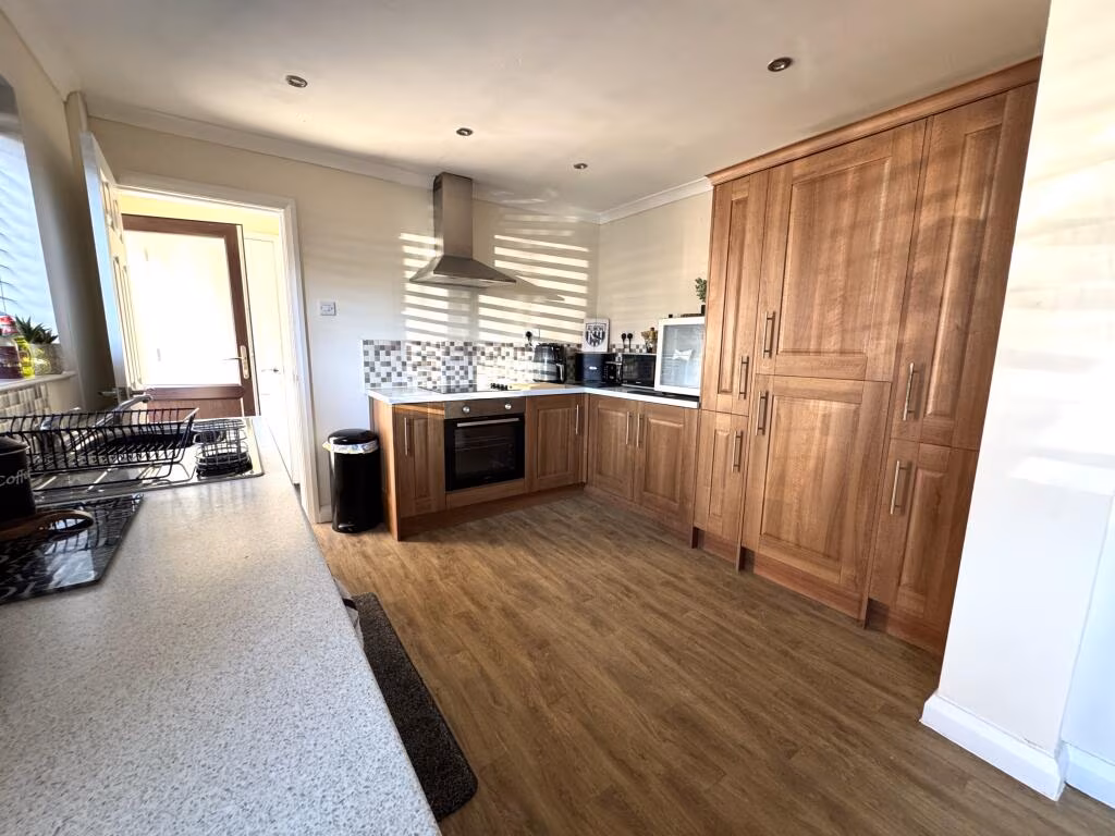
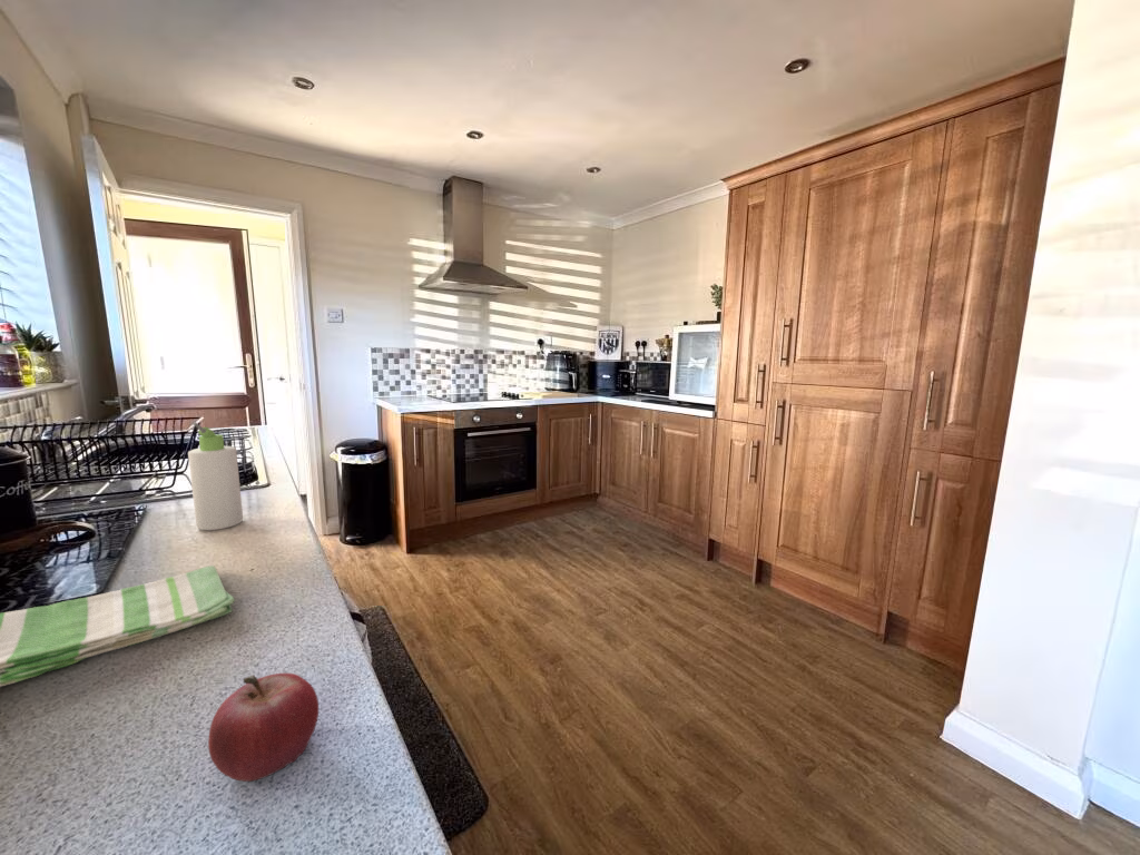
+ fruit [207,671,320,783]
+ dish towel [0,564,236,688]
+ bottle [187,421,244,531]
